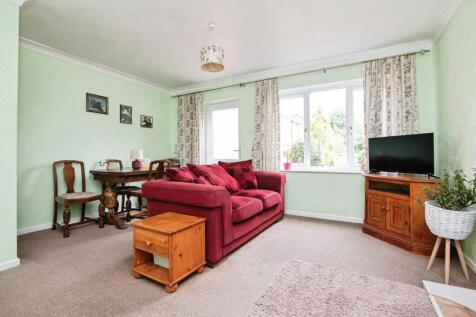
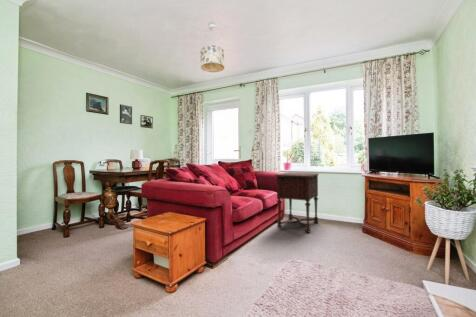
+ side table [274,172,320,234]
